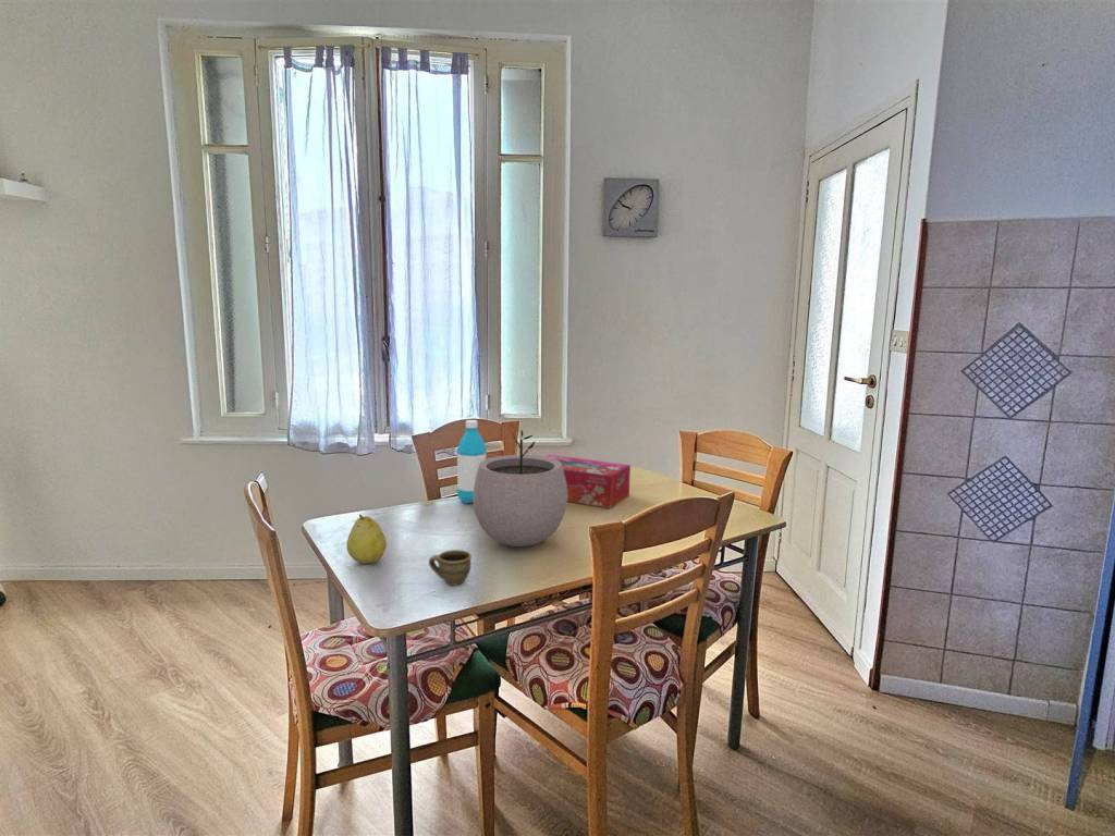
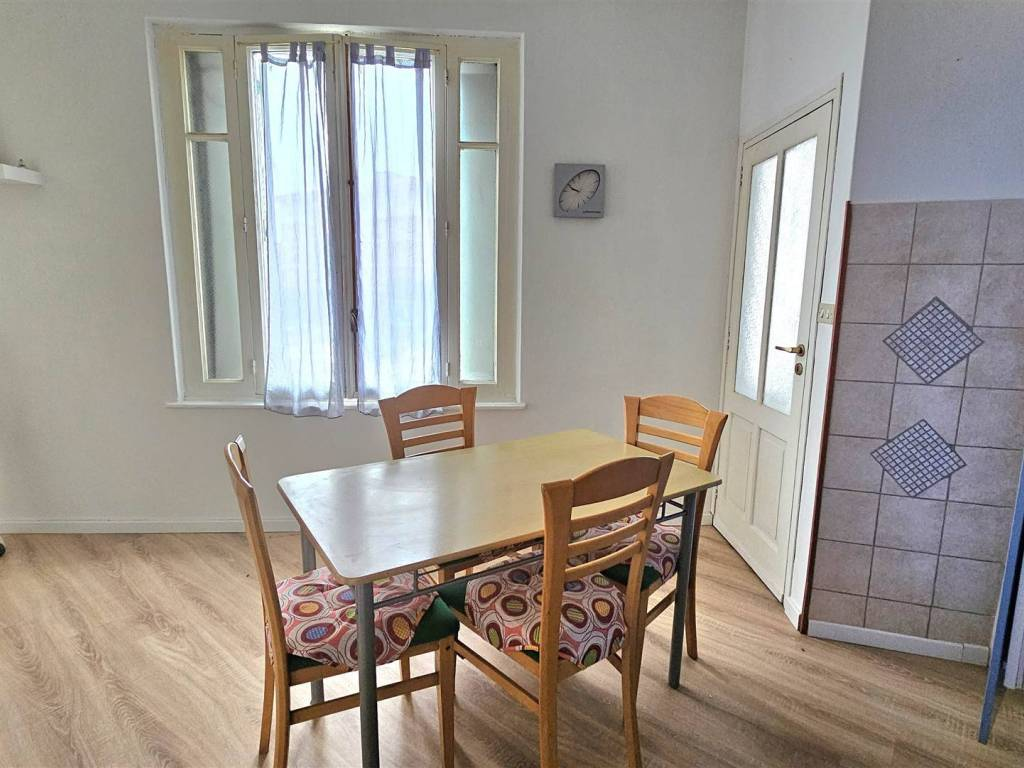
- cup [428,549,473,587]
- tissue box [543,453,632,509]
- water bottle [455,419,488,504]
- fruit [346,513,388,565]
- plant pot [473,429,568,548]
